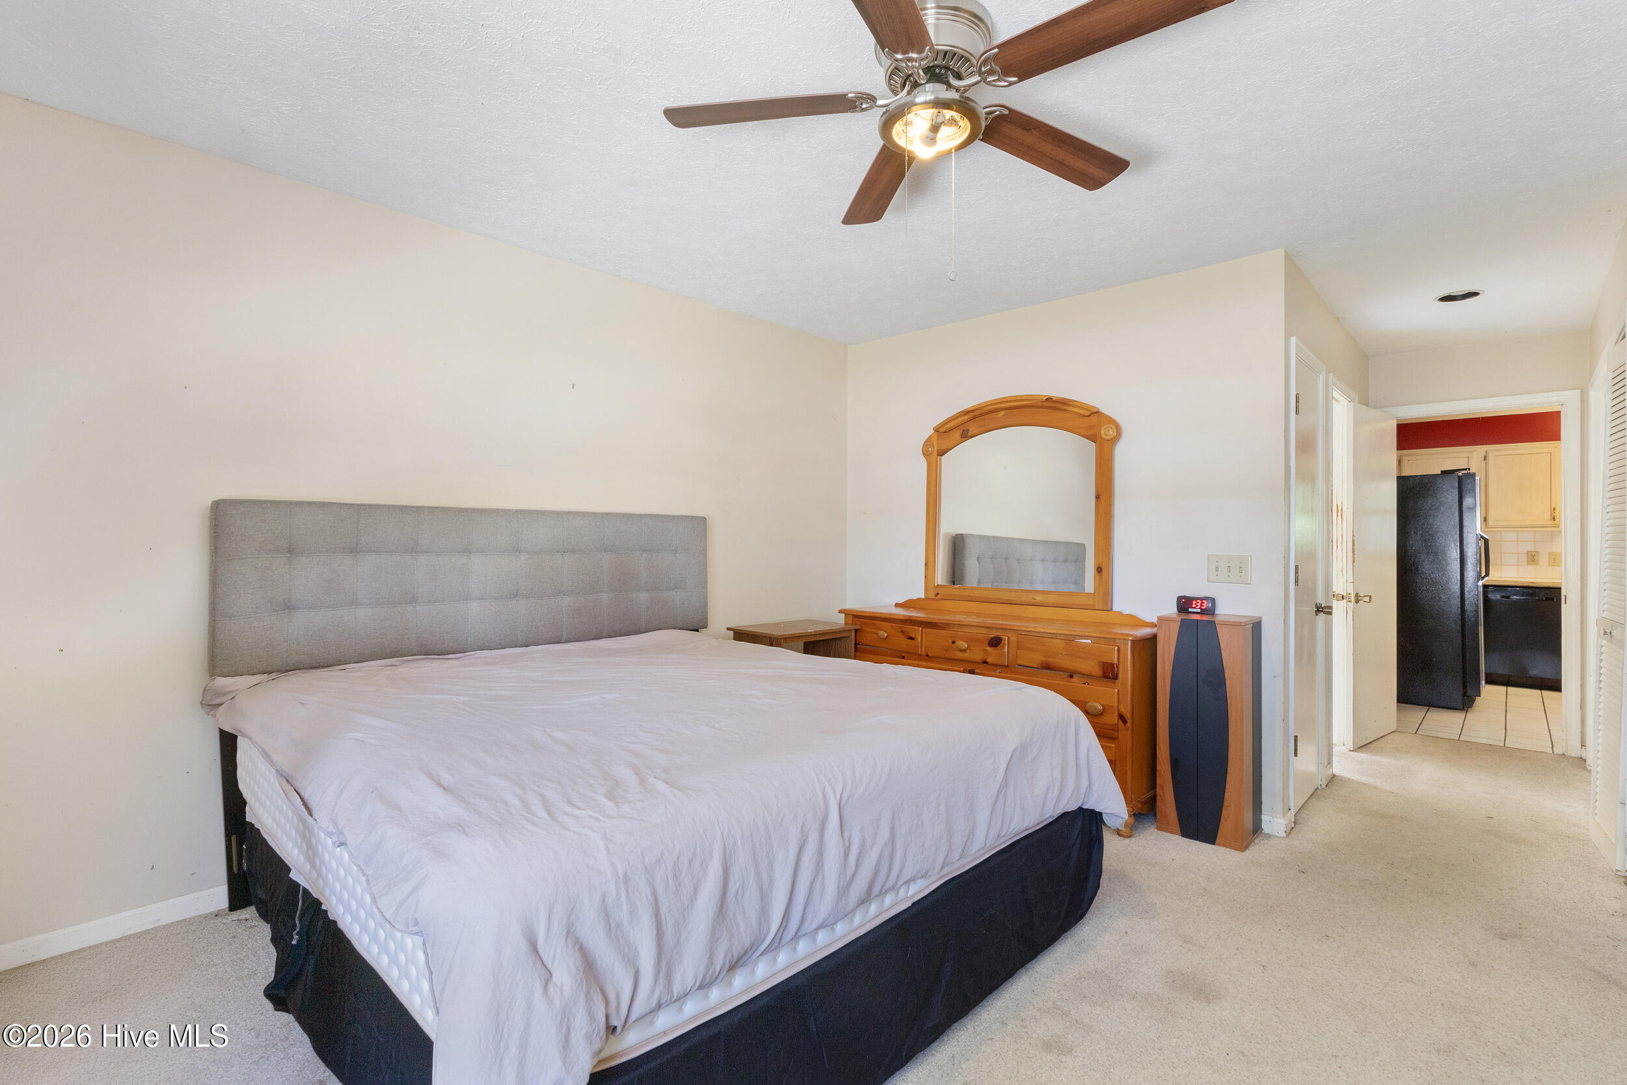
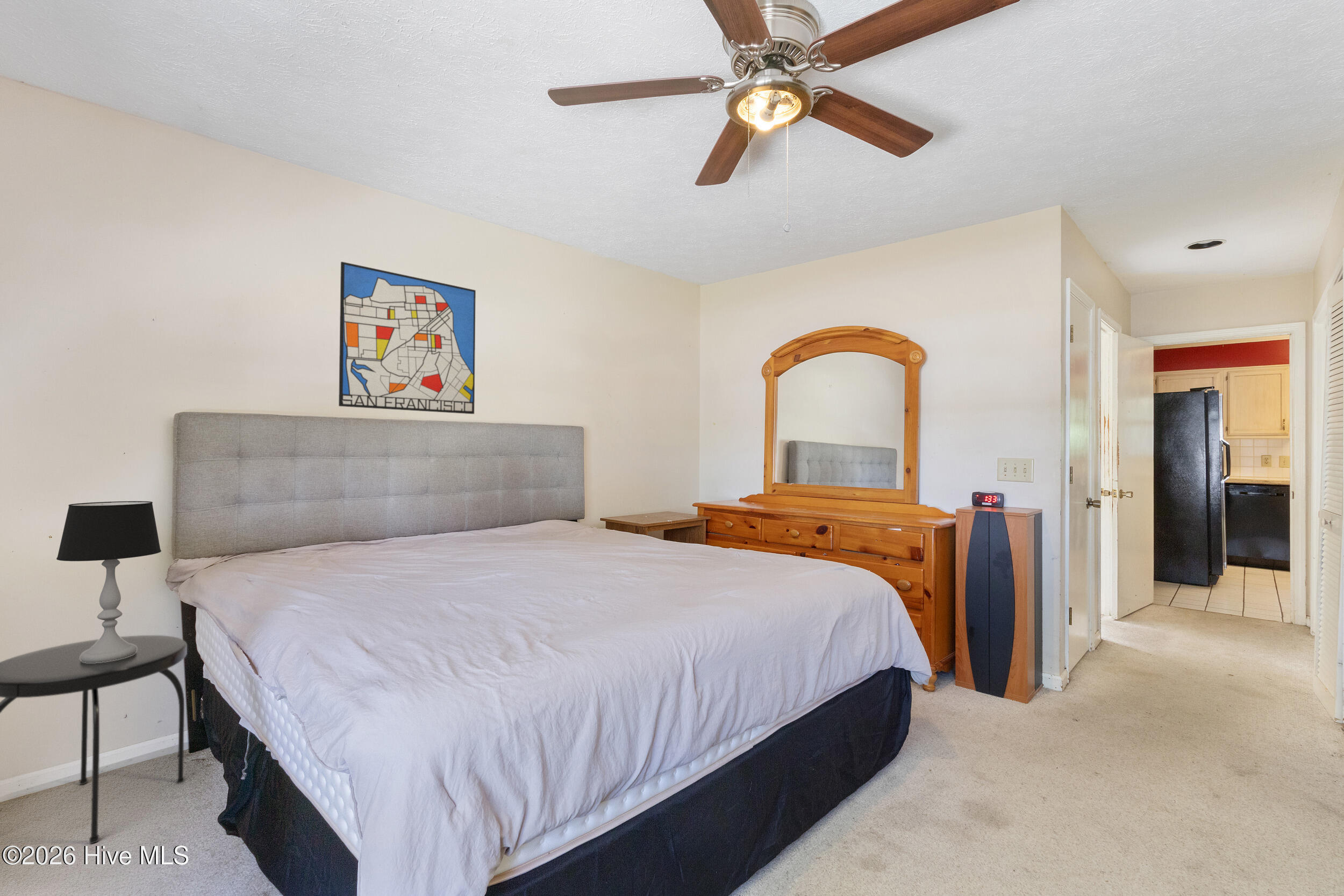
+ table lamp [56,500,162,663]
+ wall art [338,261,476,414]
+ side table [0,635,188,844]
